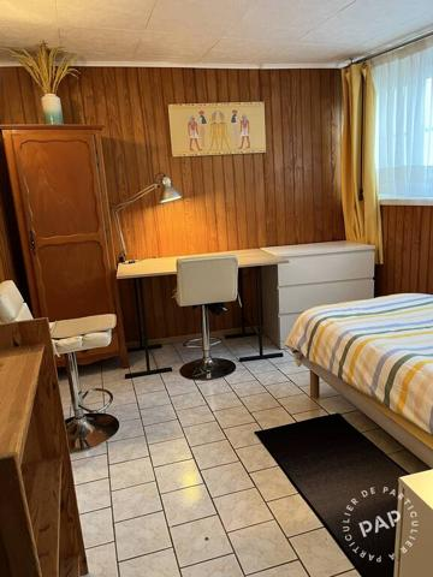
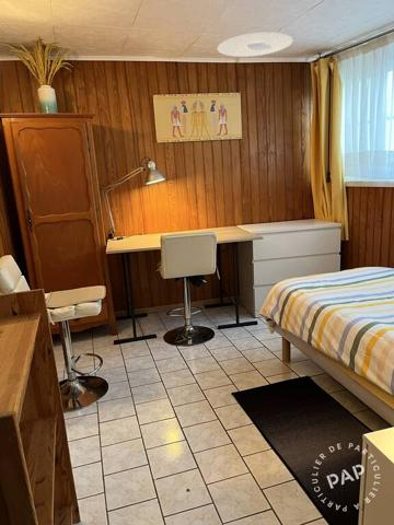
+ ceiling light [217,31,294,58]
